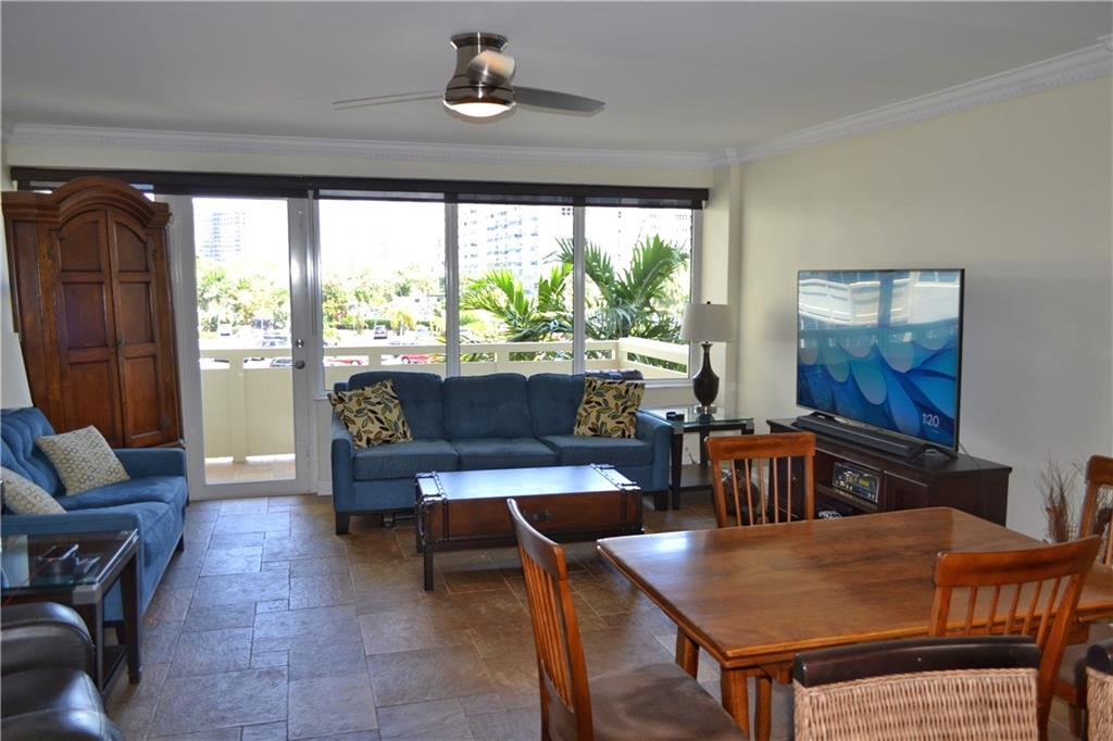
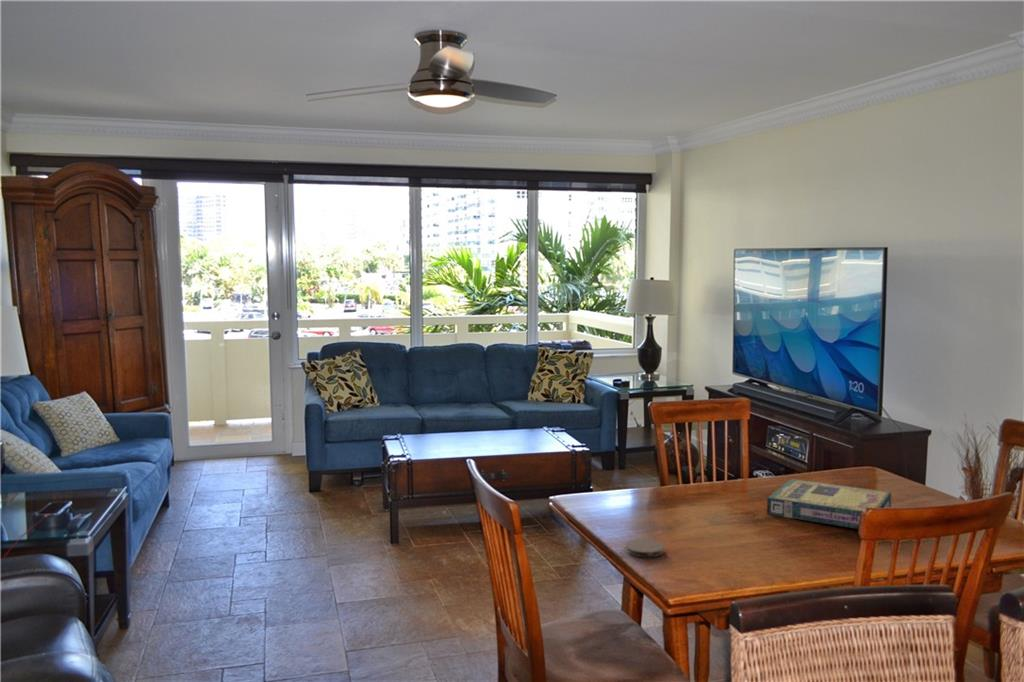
+ video game box [766,478,892,530]
+ coaster [624,538,665,558]
